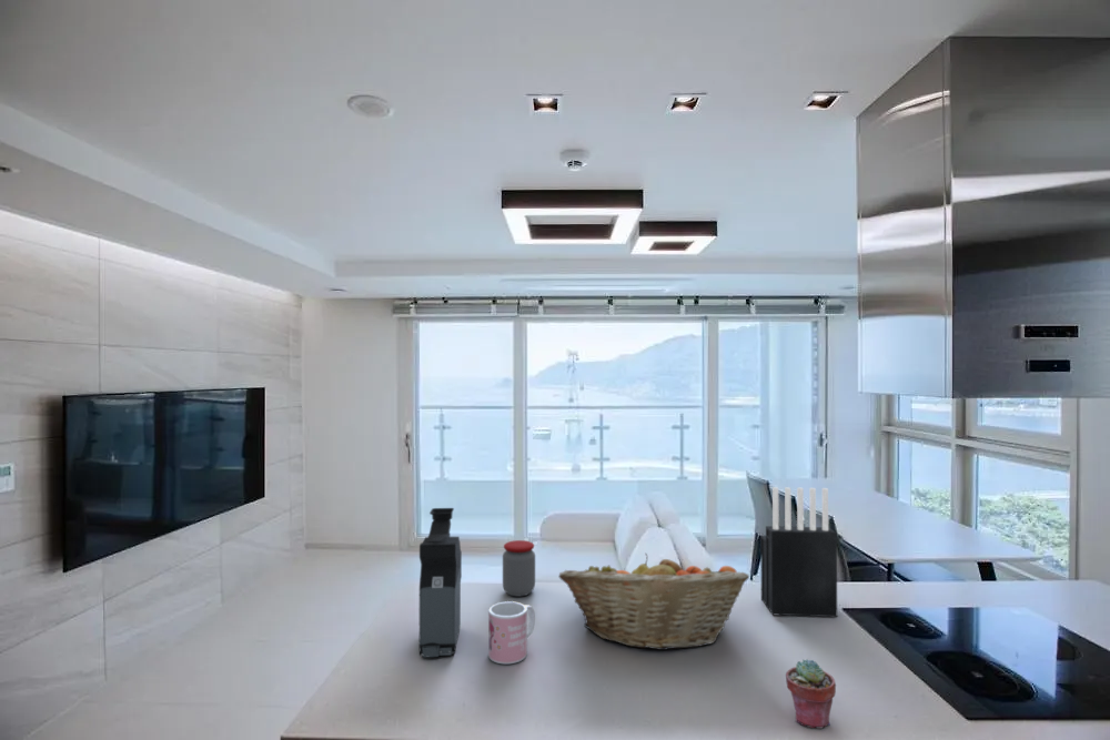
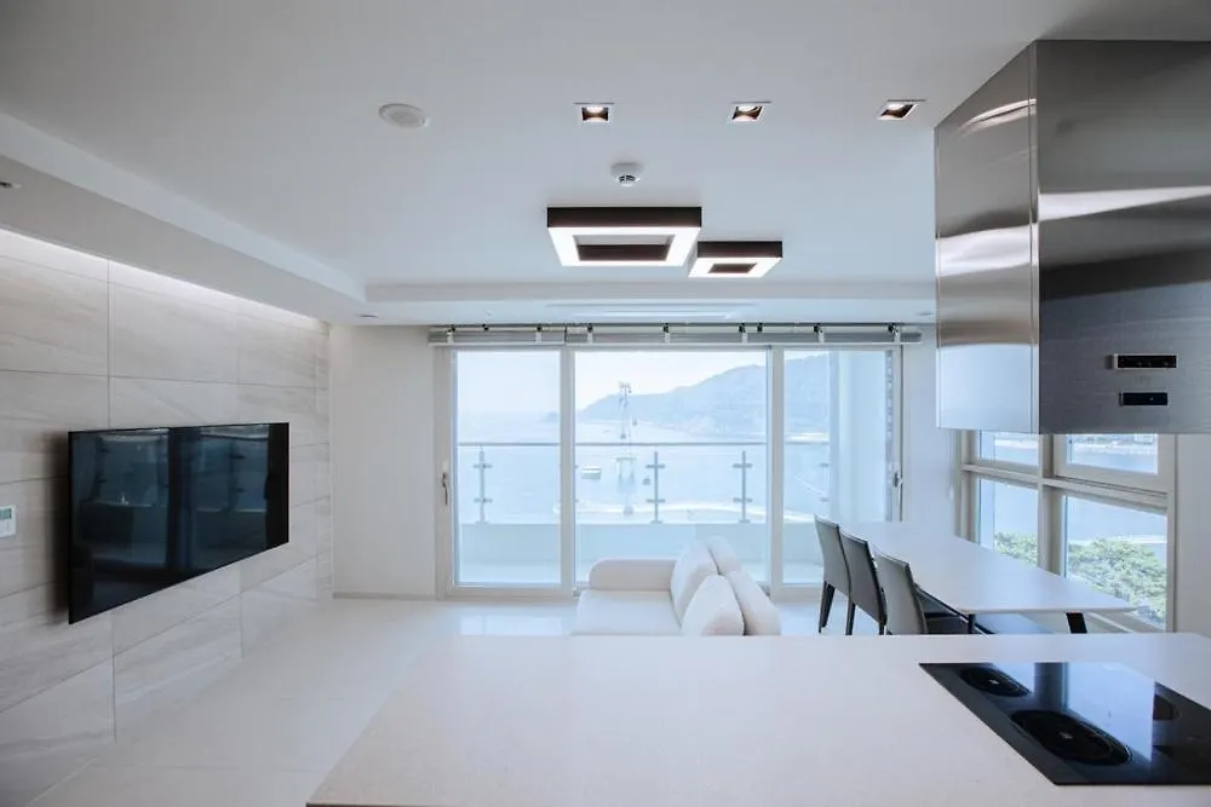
- jar [502,539,536,598]
- coffee maker [417,507,463,658]
- knife block [759,486,838,618]
- fruit basket [557,553,750,651]
- potted succulent [785,658,837,729]
- mug [487,600,536,665]
